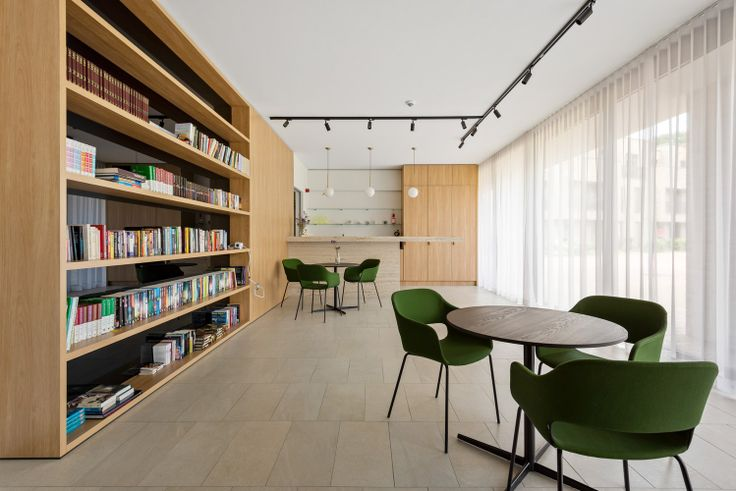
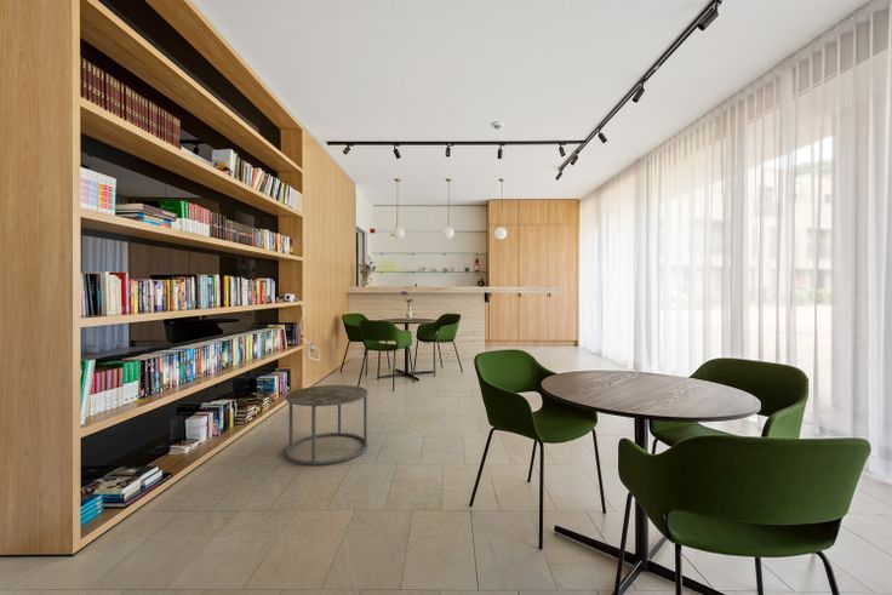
+ side table [284,384,370,467]
